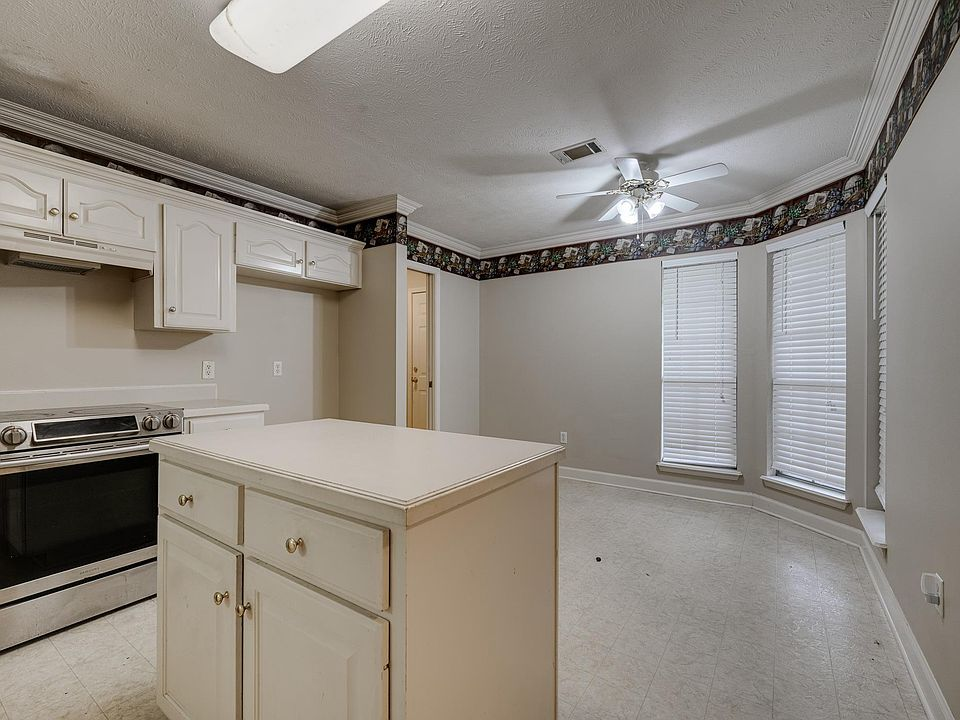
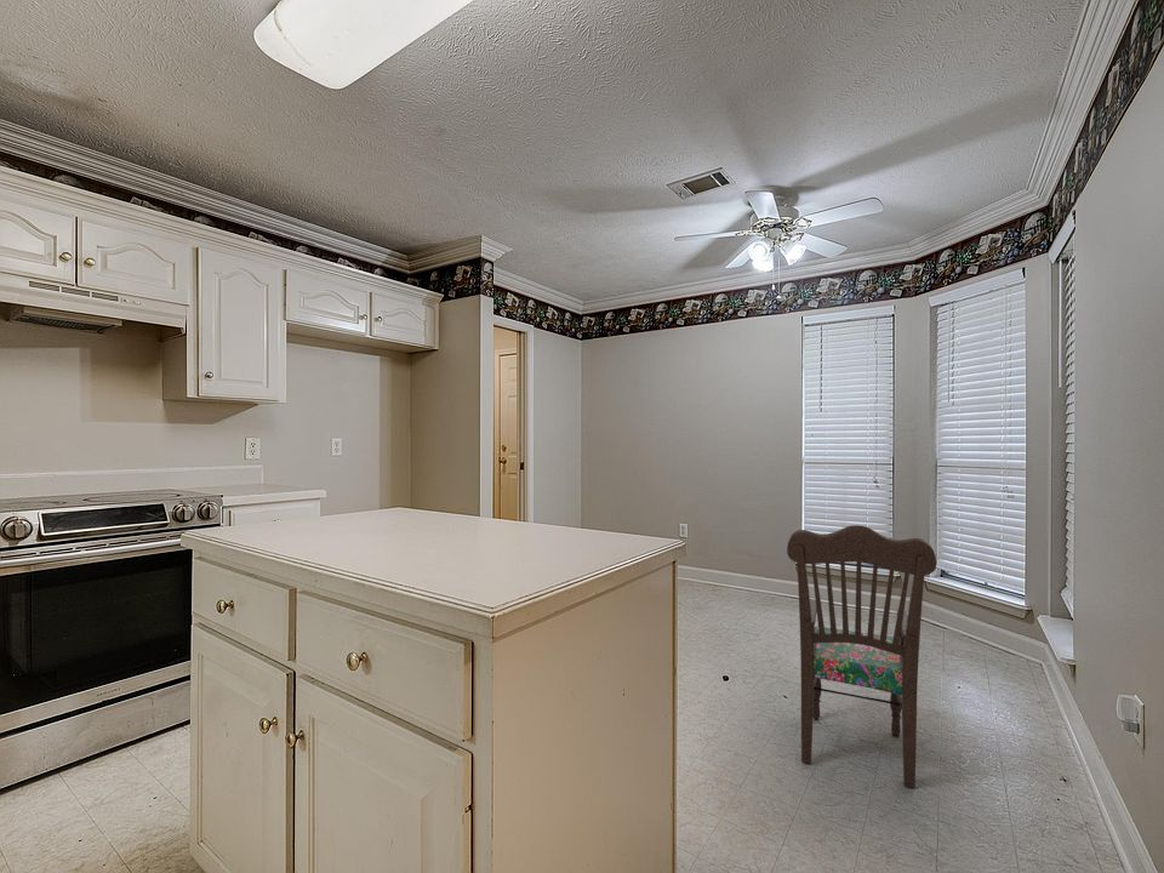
+ dining chair [786,524,937,789]
